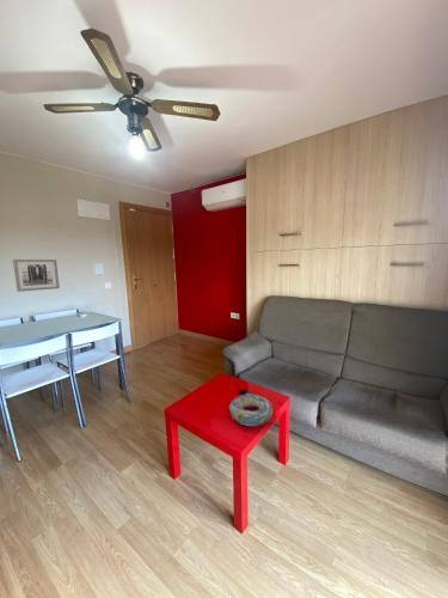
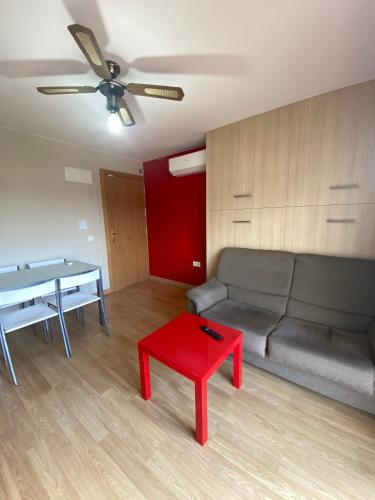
- wall art [12,258,61,293]
- decorative bowl [228,392,275,427]
